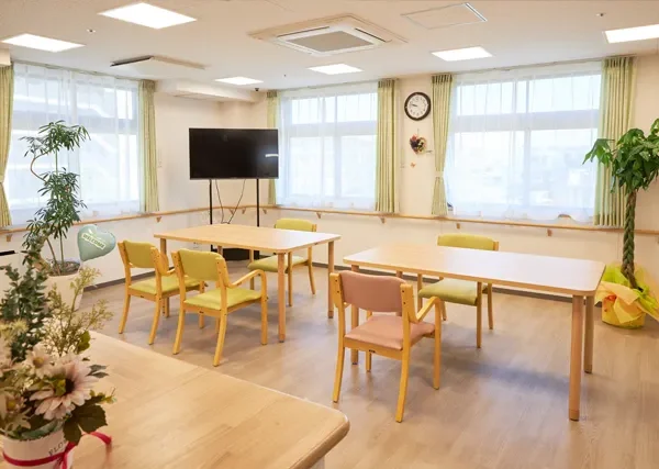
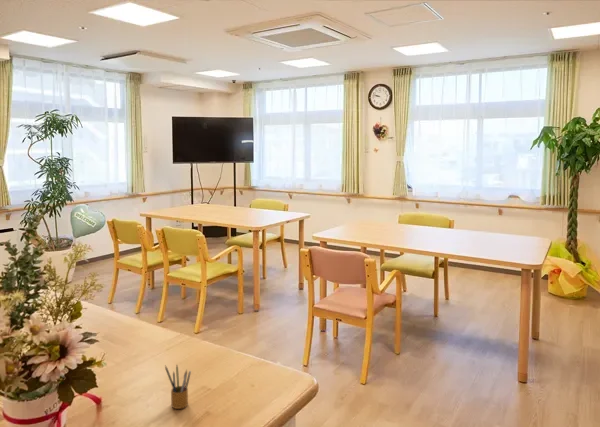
+ pencil box [164,365,192,410]
